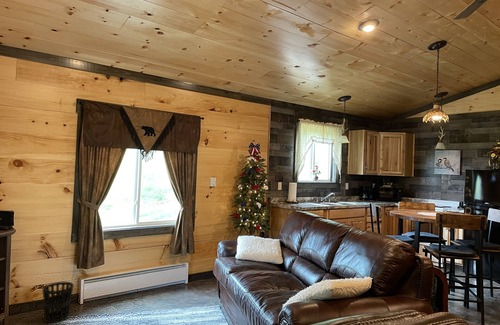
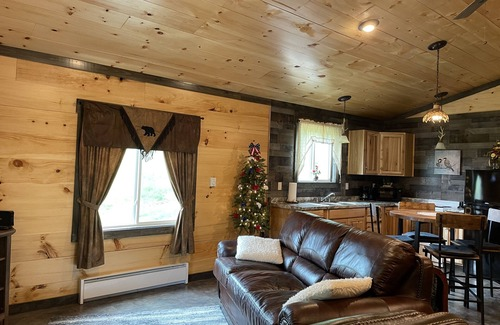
- wastebasket [41,281,75,324]
